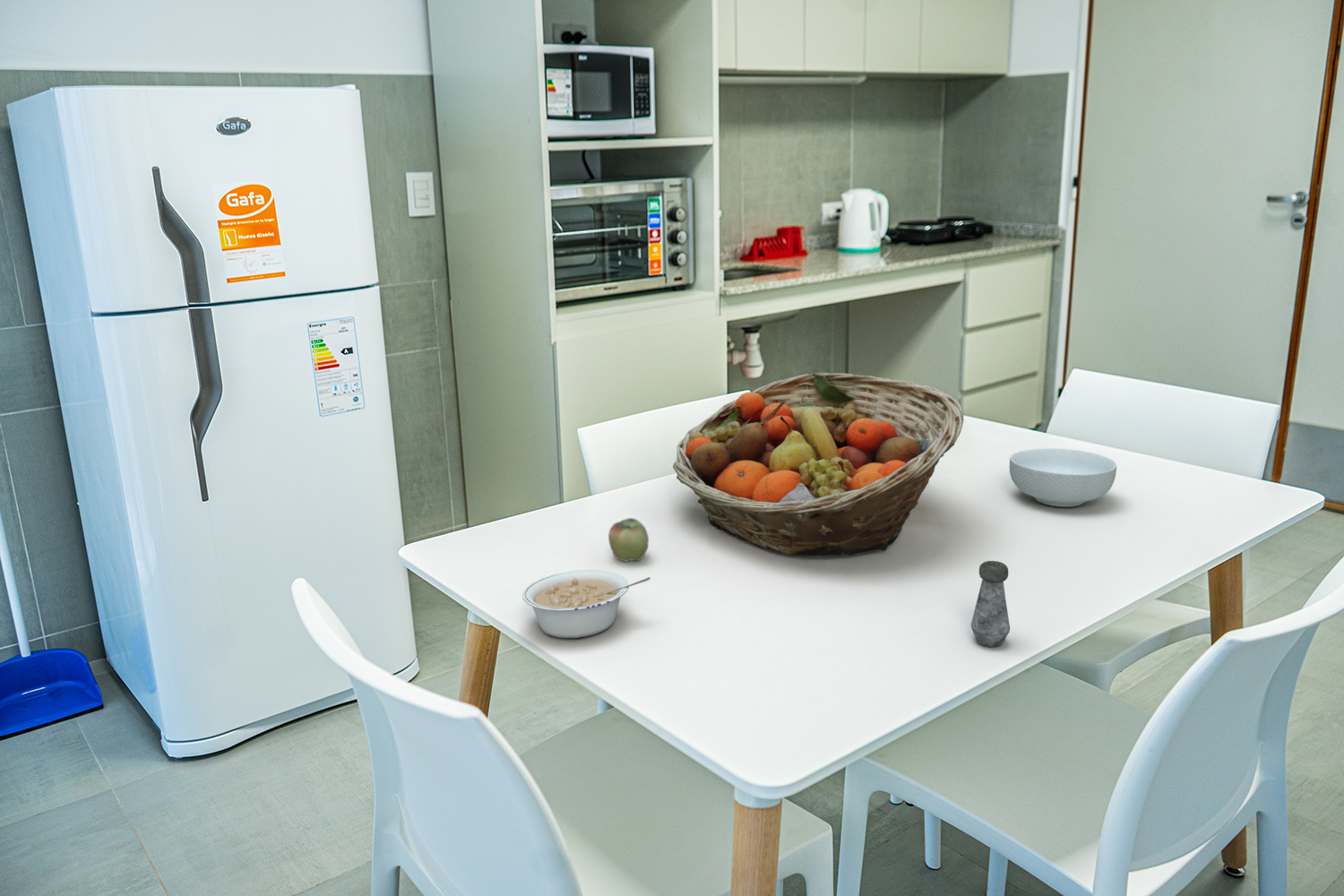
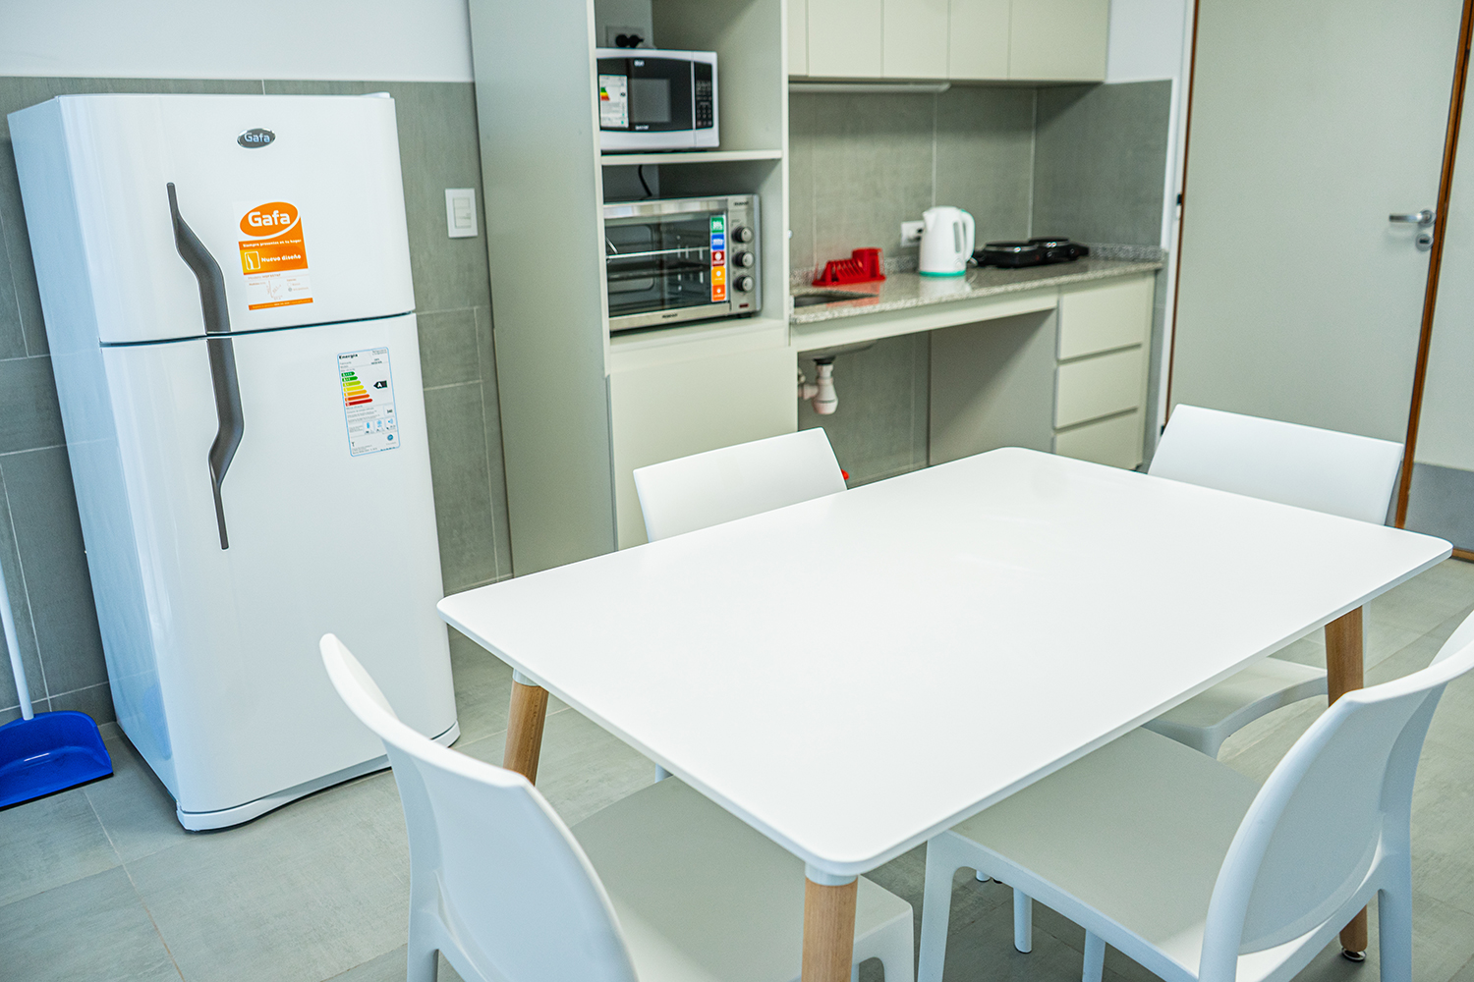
- legume [521,569,651,639]
- fruit basket [672,372,965,557]
- cereal bowl [1009,448,1117,508]
- apple [607,517,650,563]
- salt shaker [970,560,1011,648]
